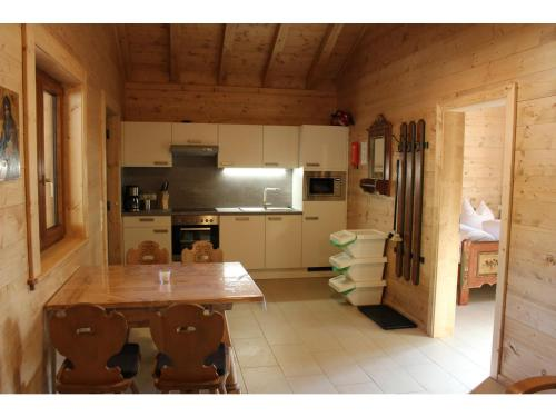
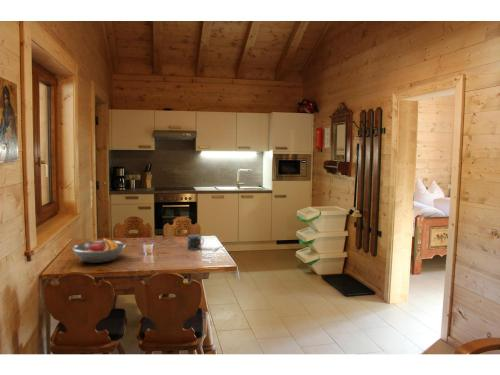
+ mug [187,233,205,251]
+ fruit bowl [71,237,127,264]
